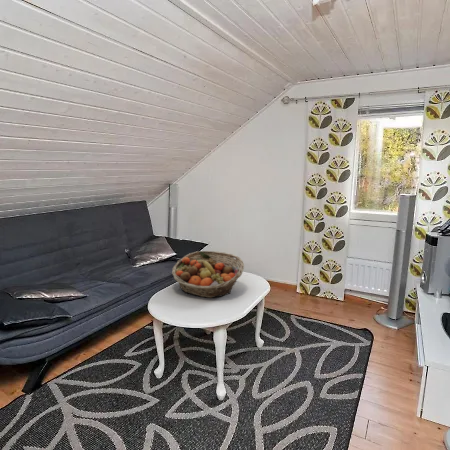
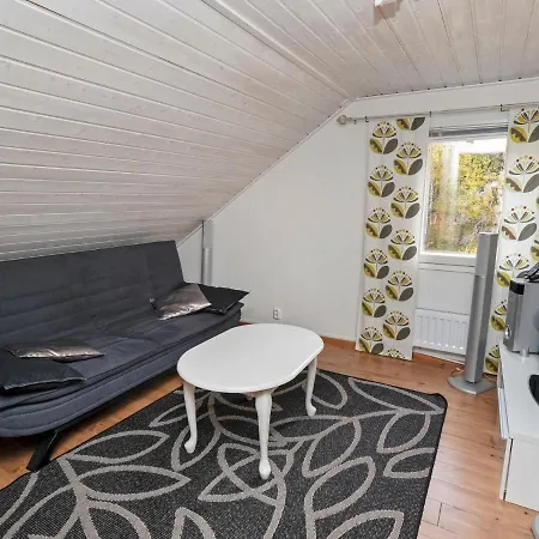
- fruit basket [171,250,245,299]
